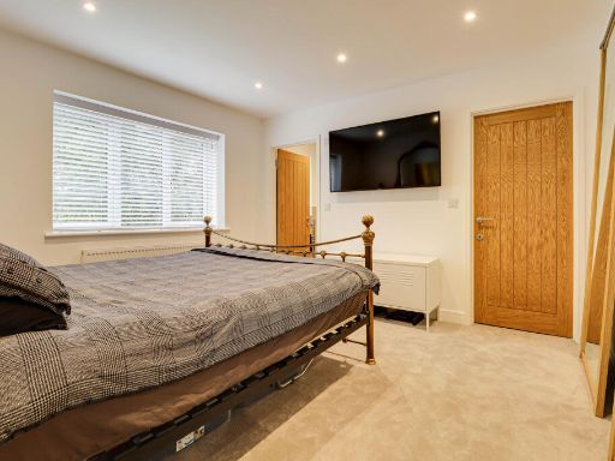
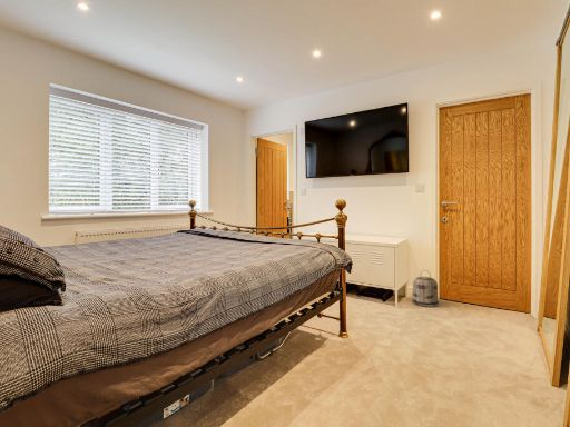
+ basket [411,269,440,308]
